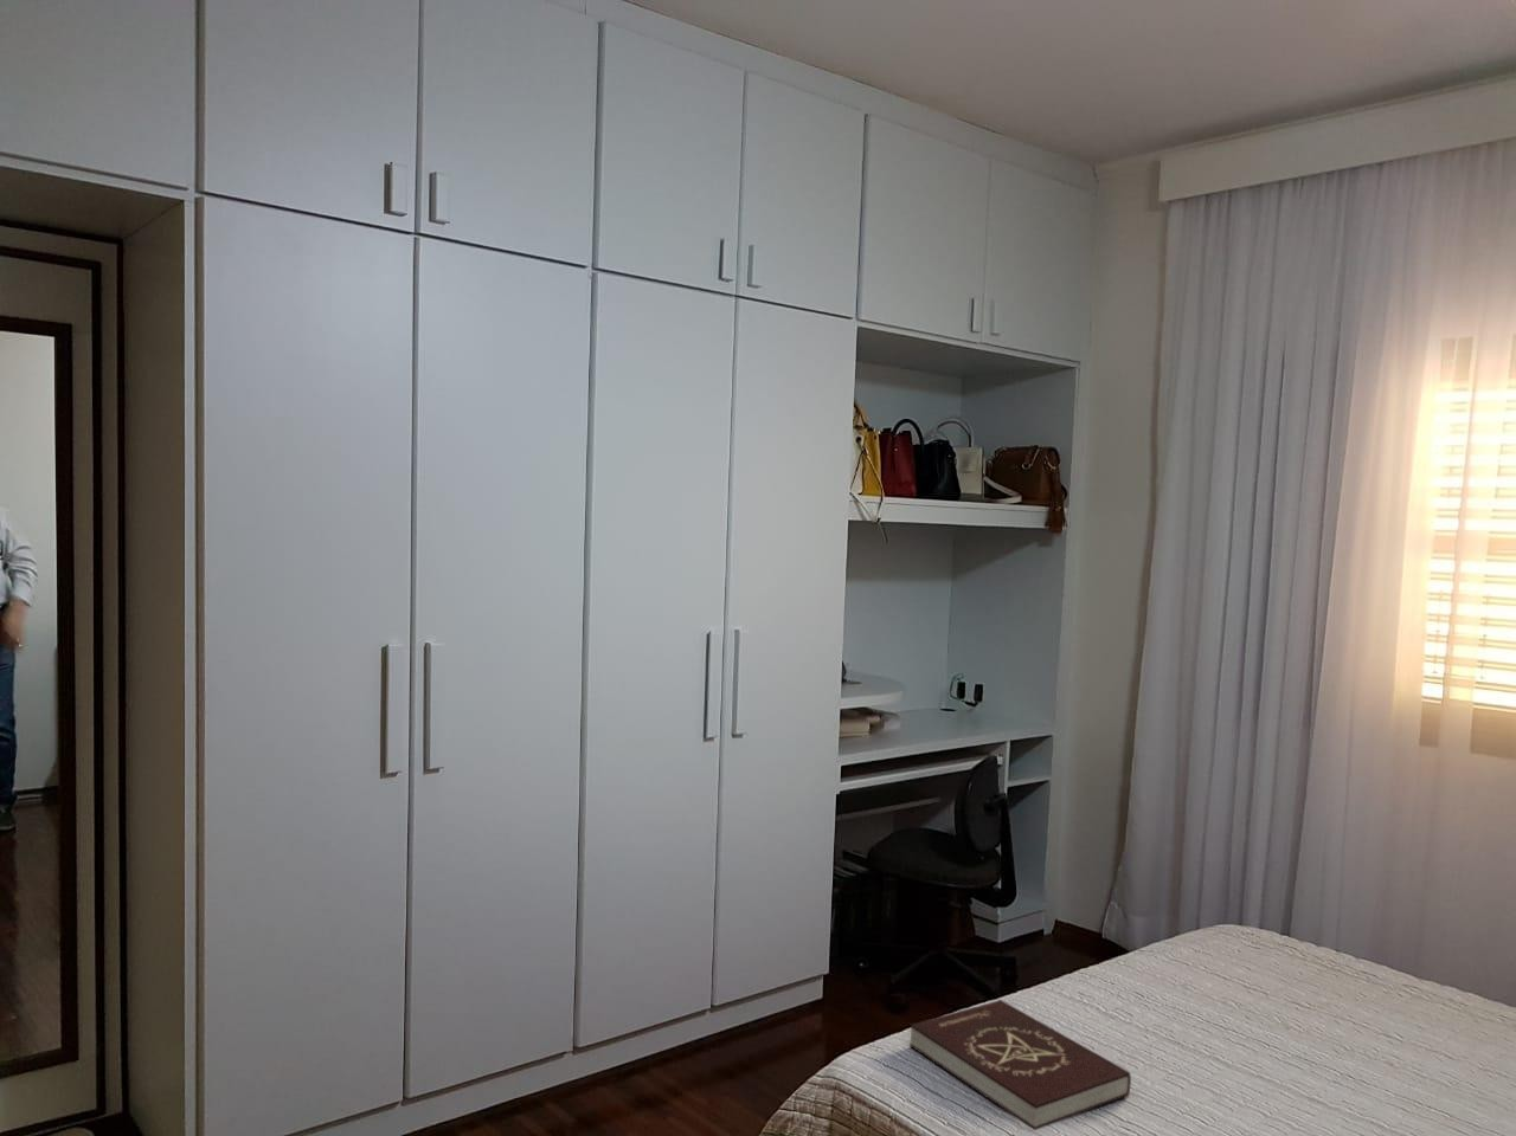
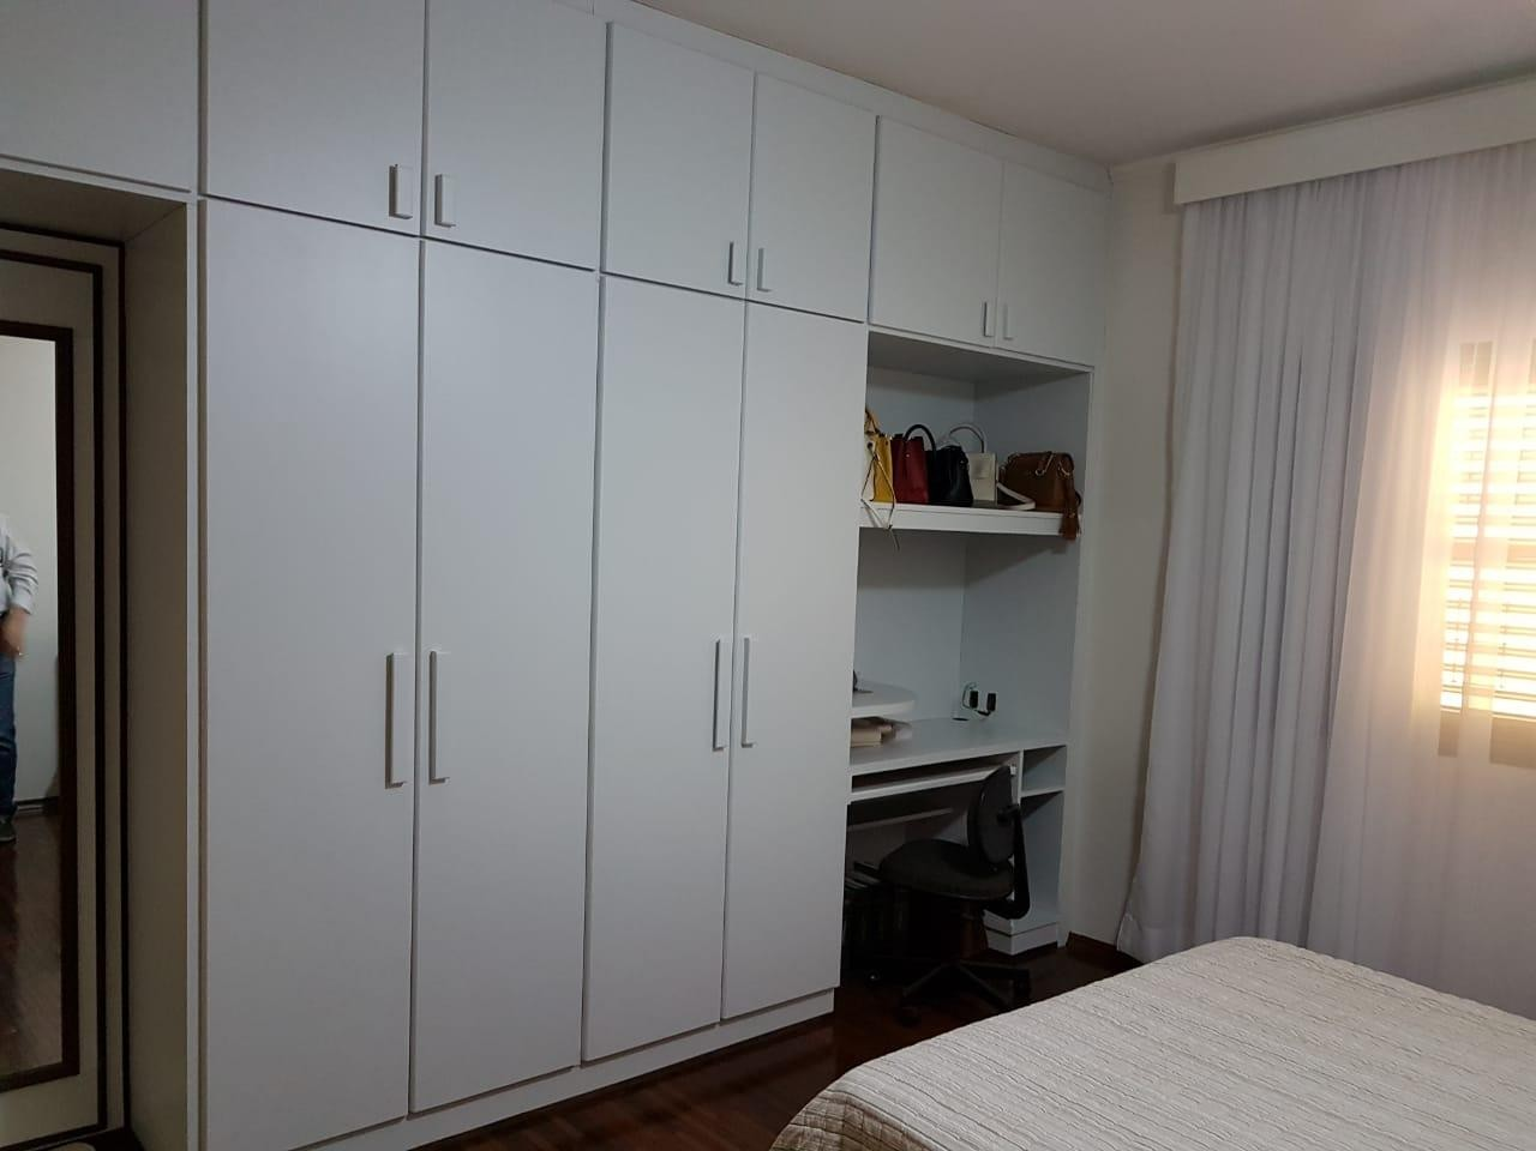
- book [908,999,1133,1131]
